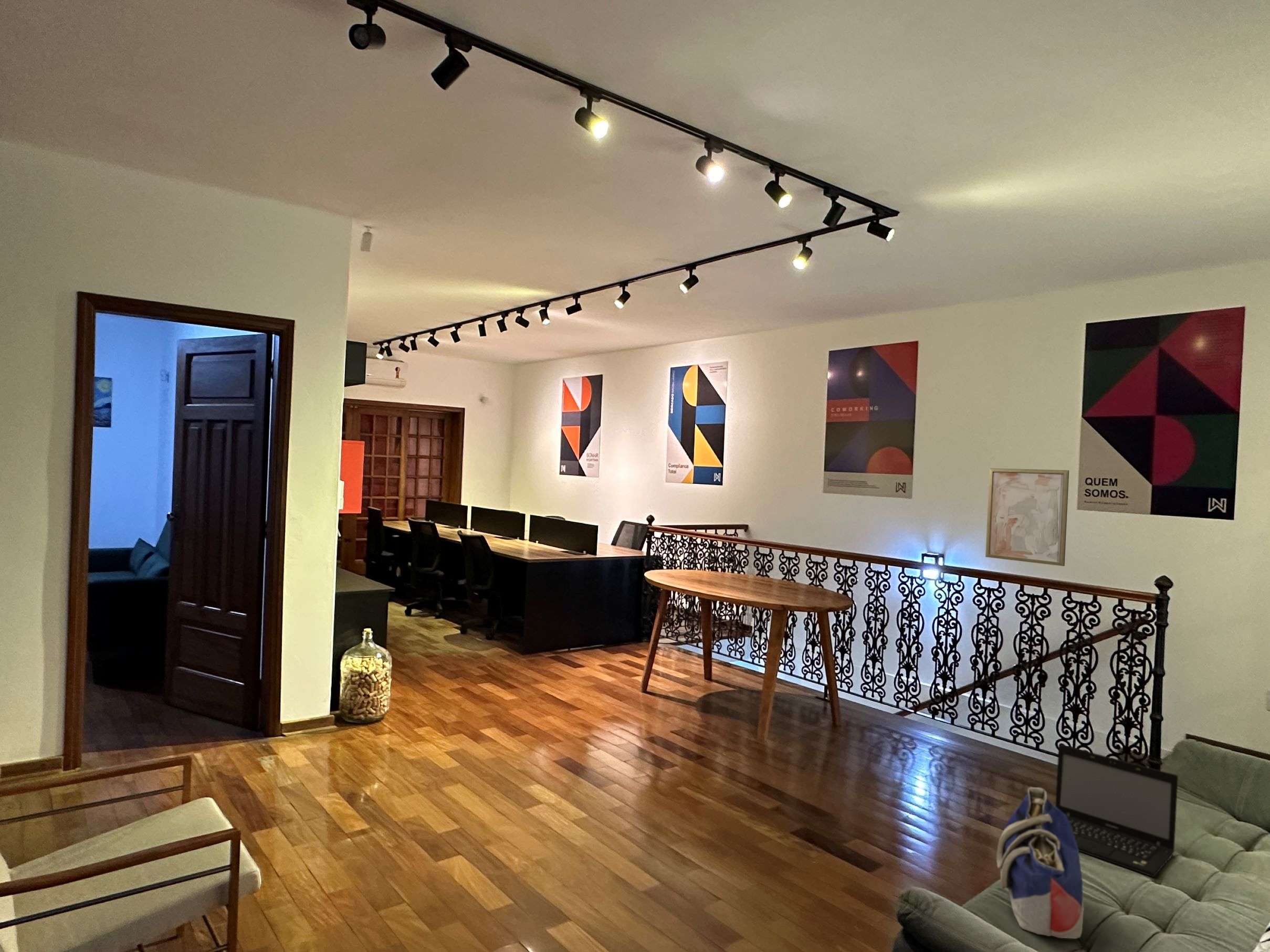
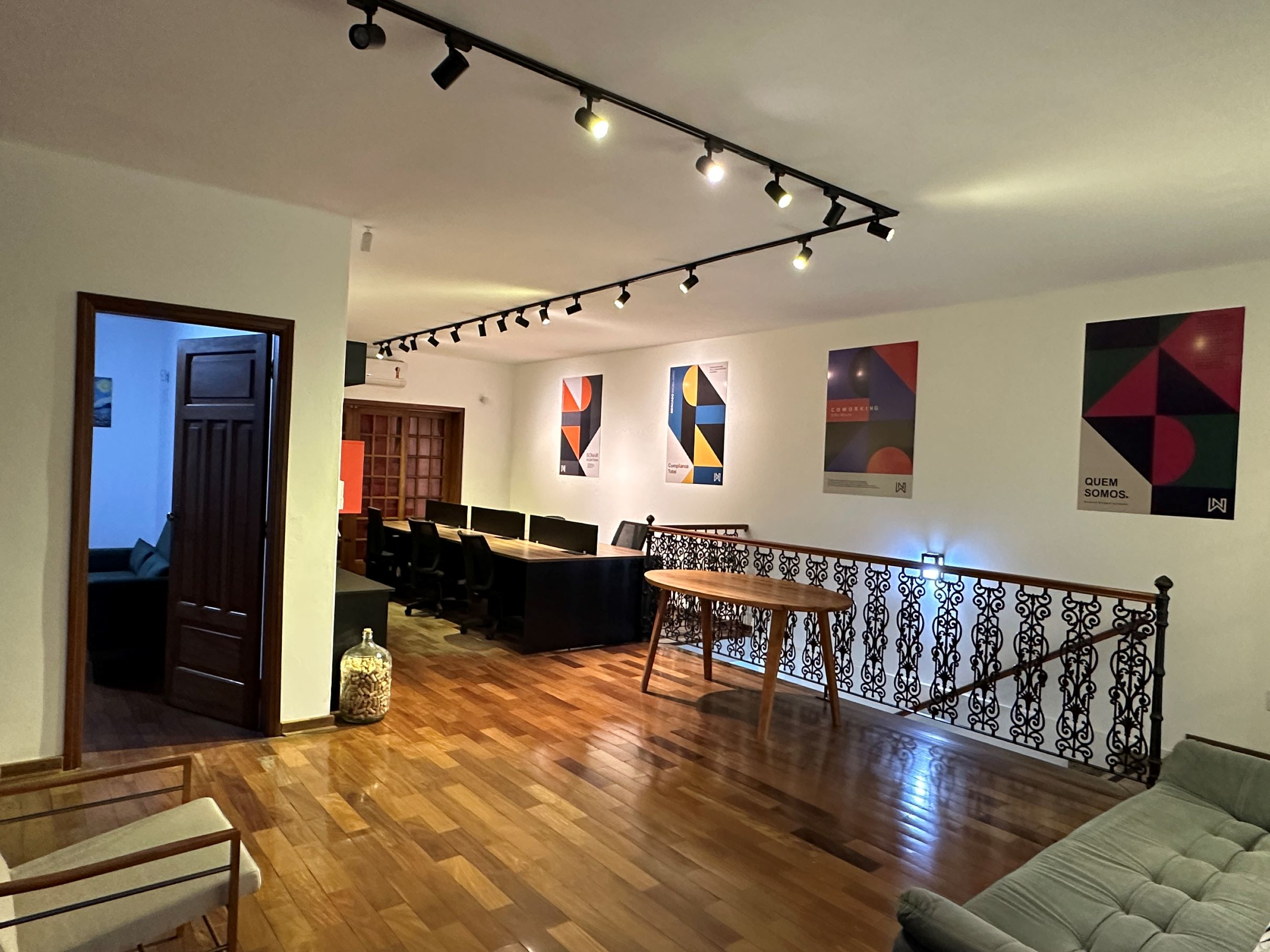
- laptop [1055,744,1179,877]
- tote bag [996,787,1085,939]
- wall art [985,468,1069,567]
